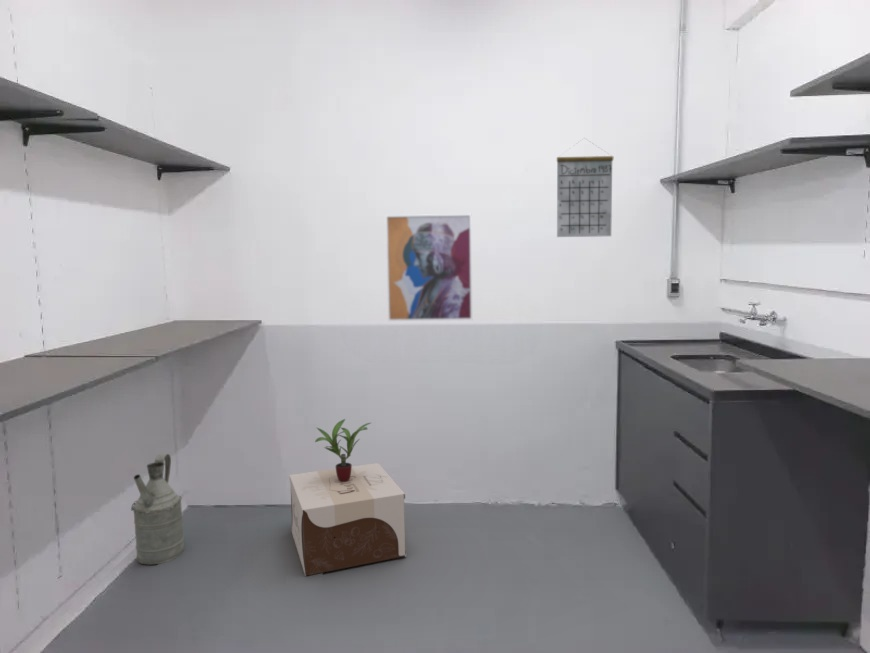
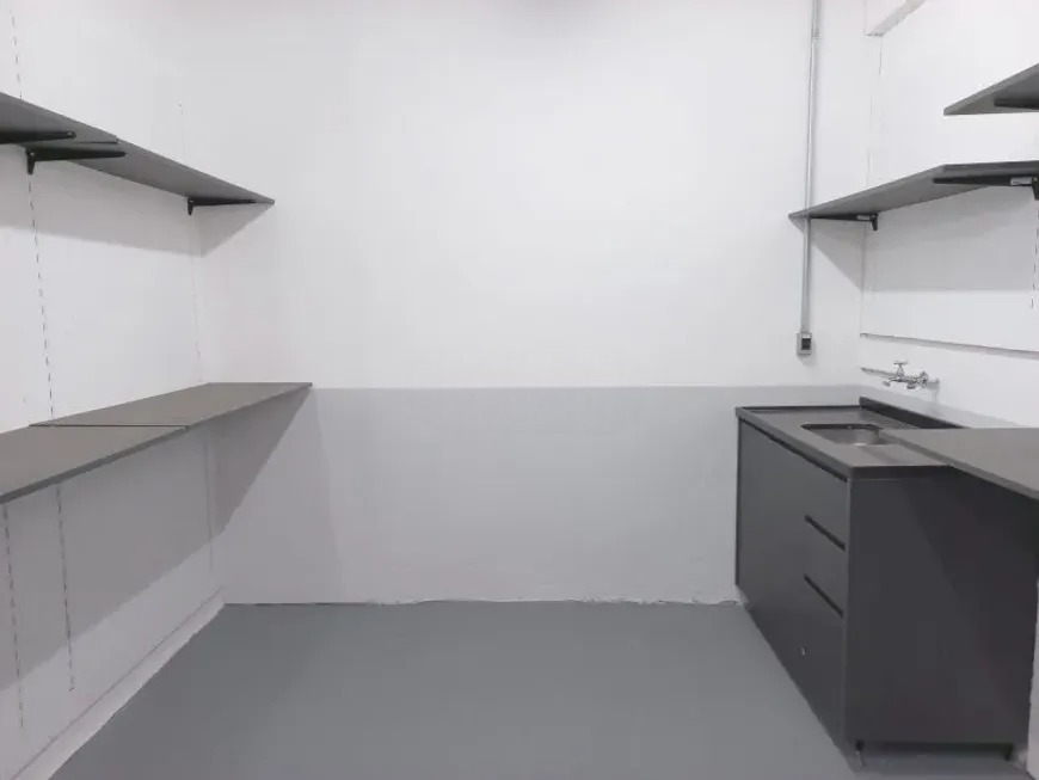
- potted plant [314,418,371,482]
- calendar [556,137,614,238]
- cardboard box [288,462,408,577]
- watering can [130,453,185,566]
- wall art [384,213,473,322]
